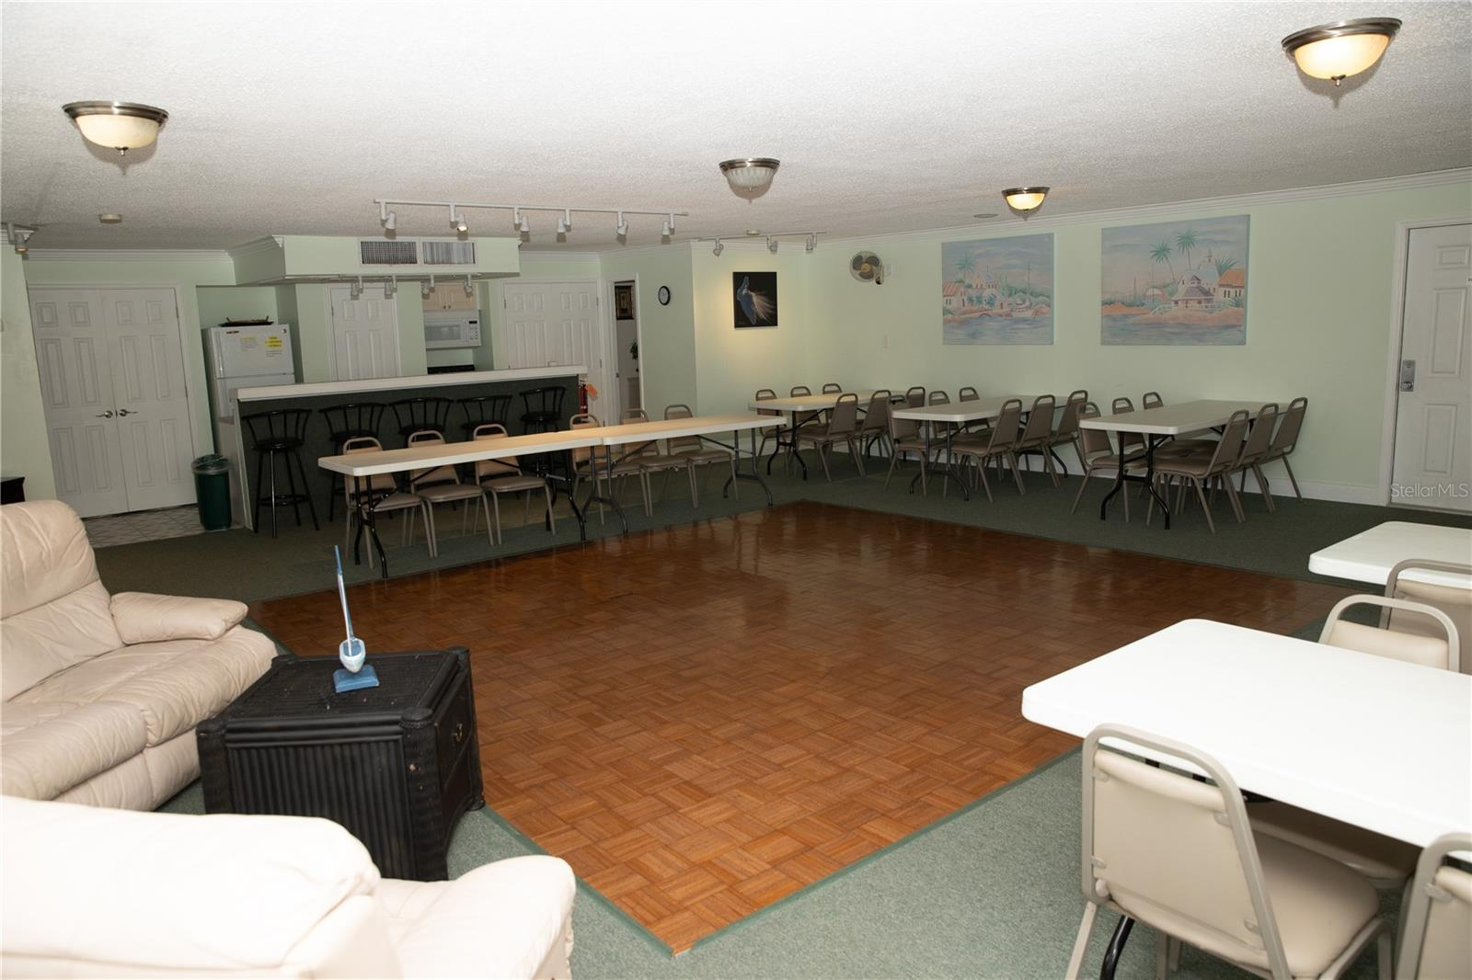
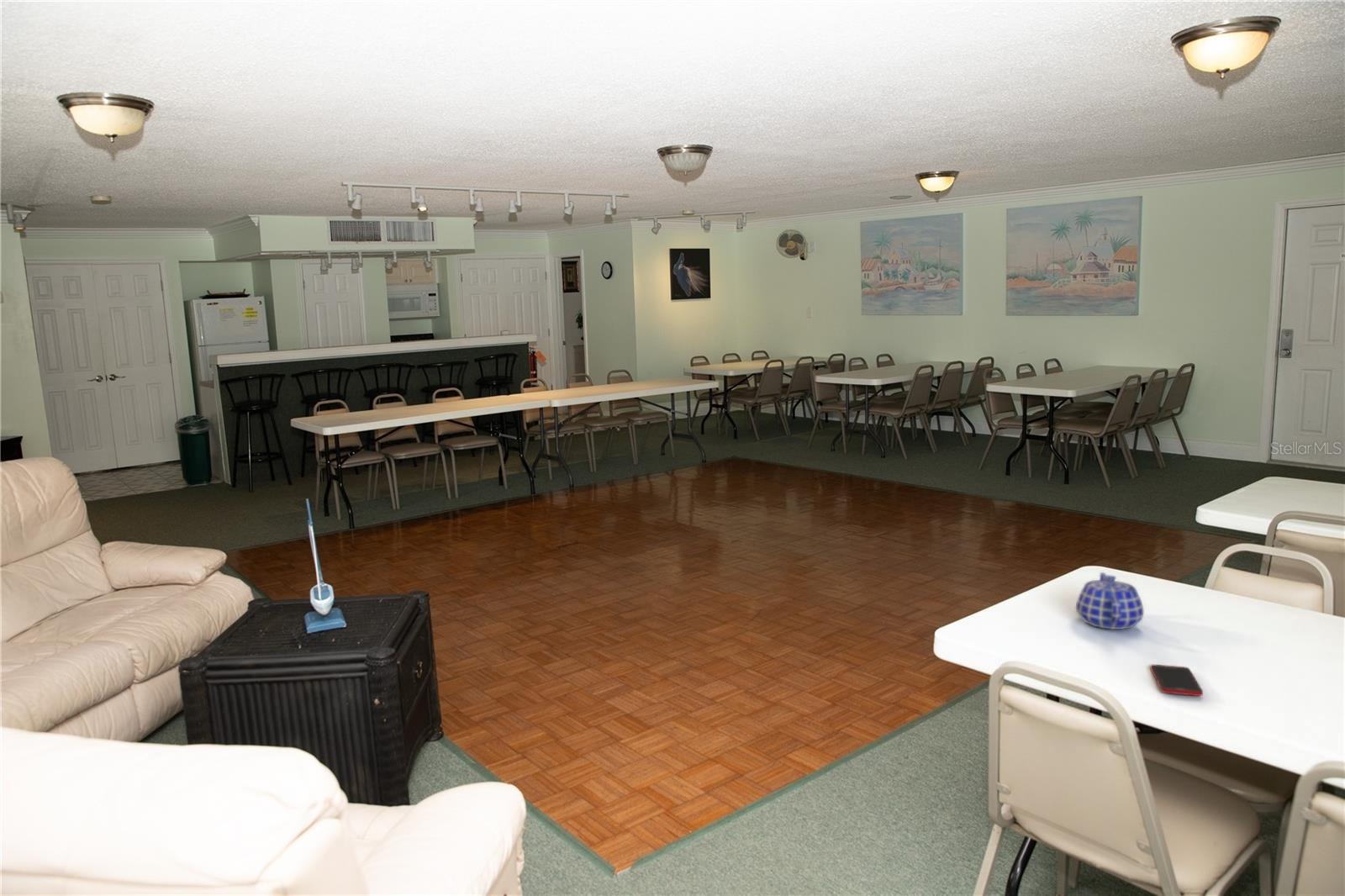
+ teapot [1075,572,1145,630]
+ cell phone [1150,664,1204,697]
